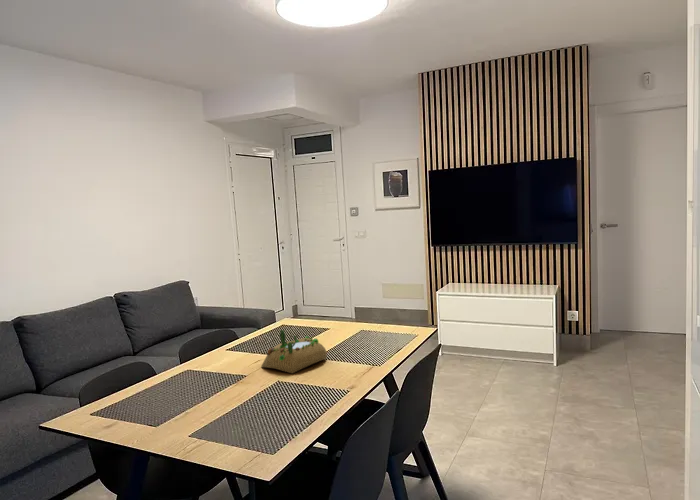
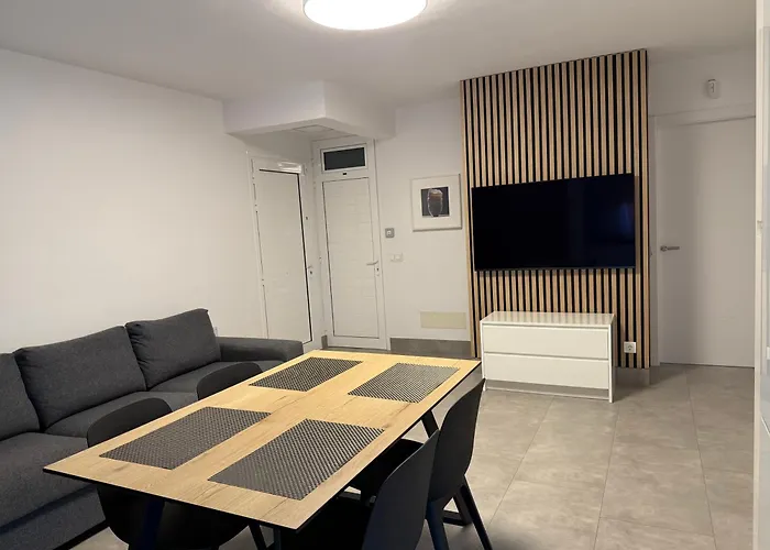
- succulent planter [260,329,328,375]
